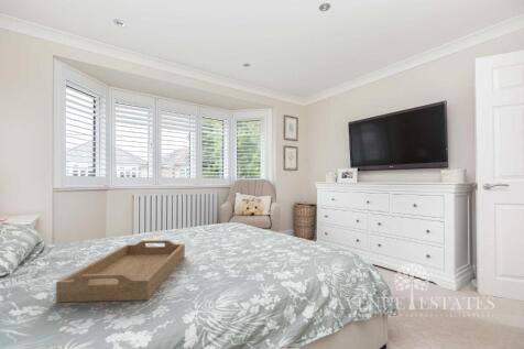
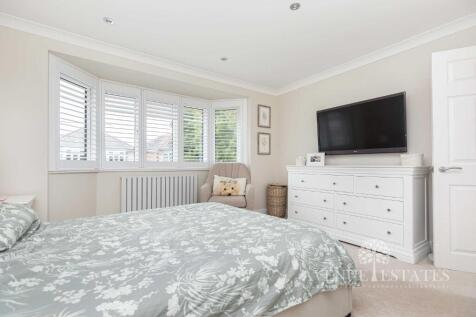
- serving tray [55,239,186,303]
